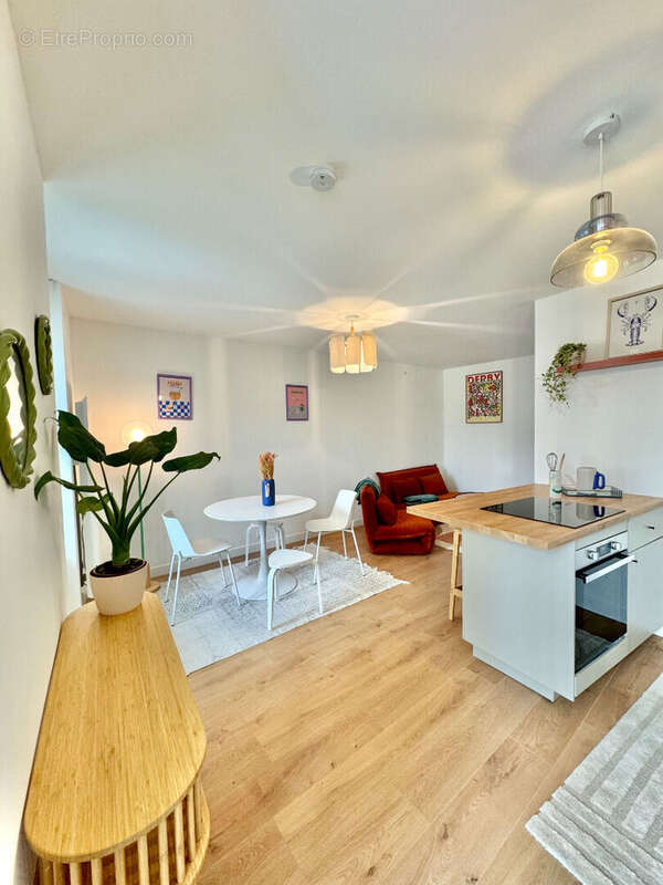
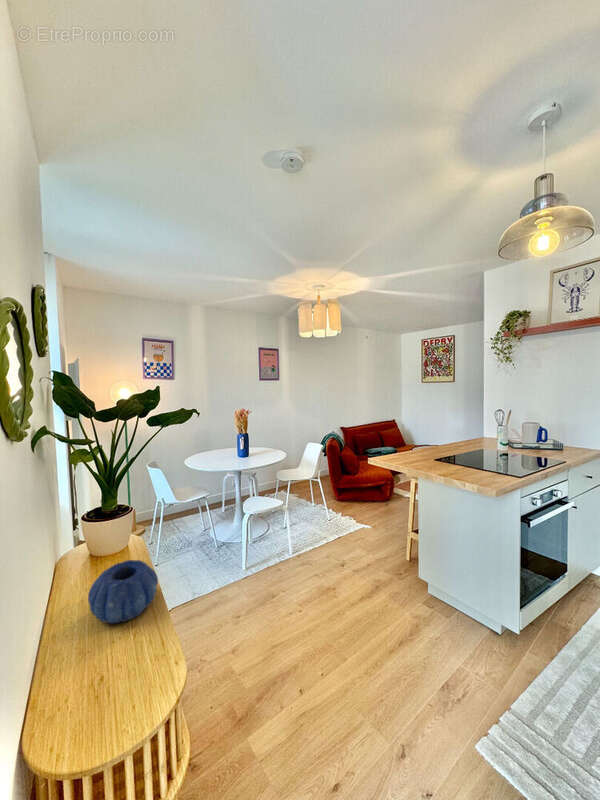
+ decorative bowl [87,559,159,624]
